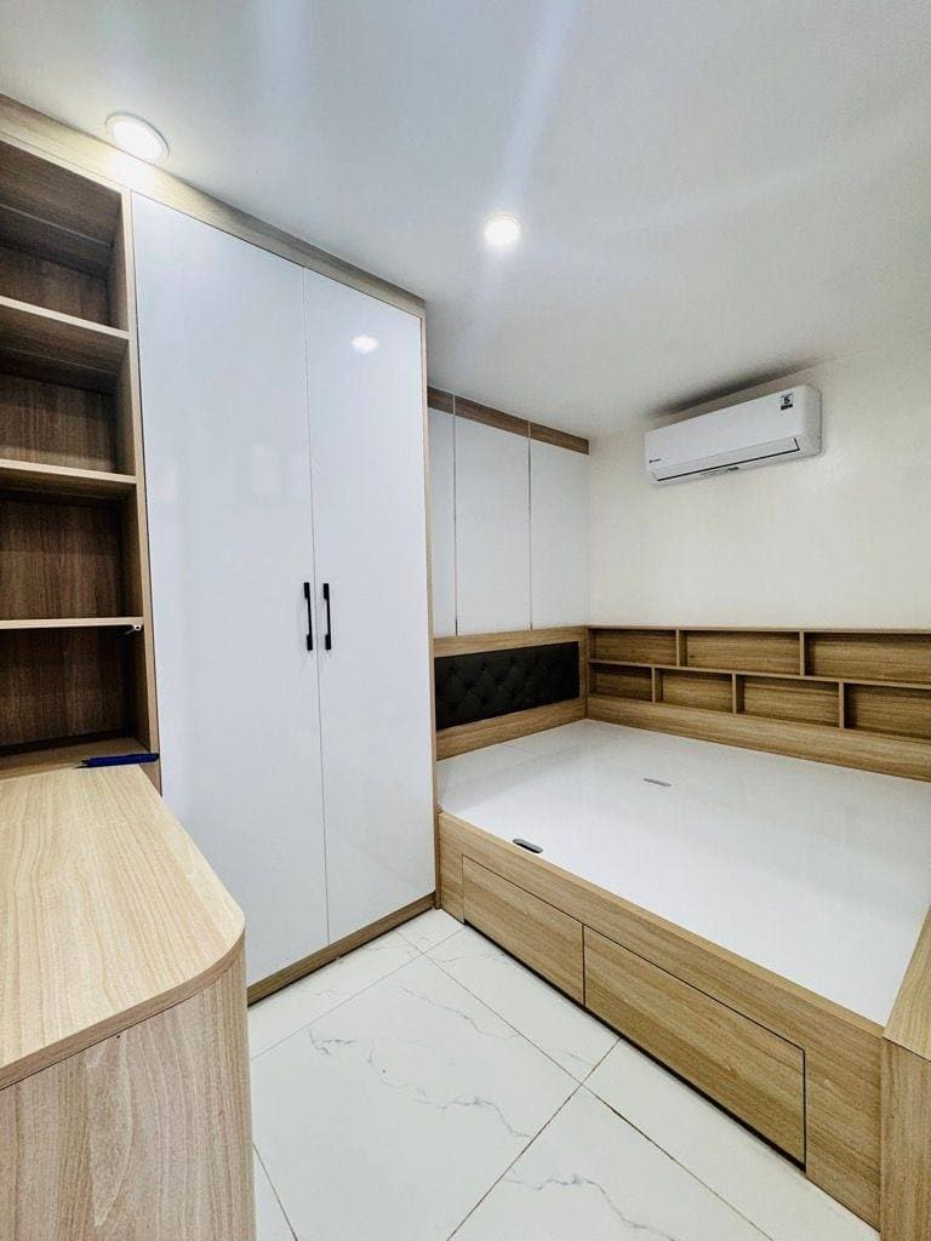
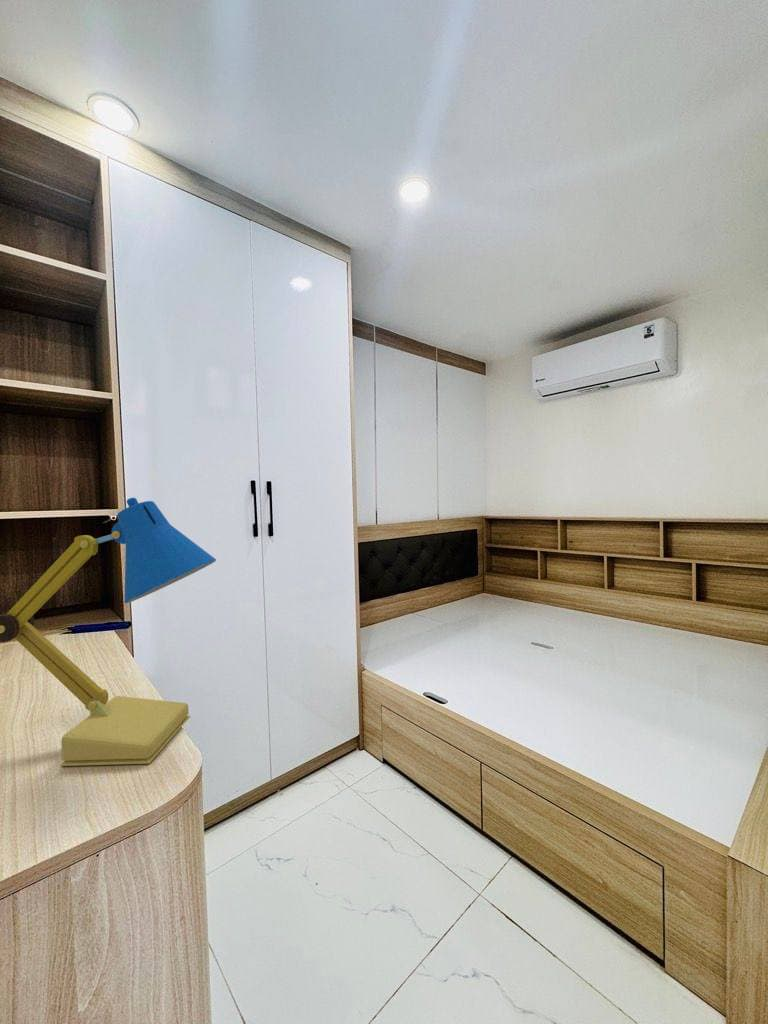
+ desk lamp [0,497,217,767]
